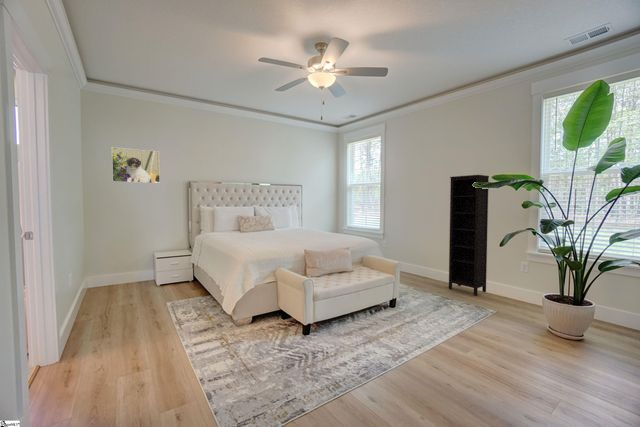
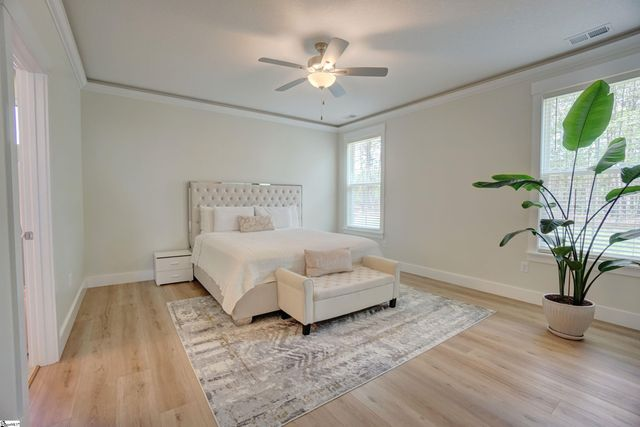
- bookcase [448,174,490,296]
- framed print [111,146,161,184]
